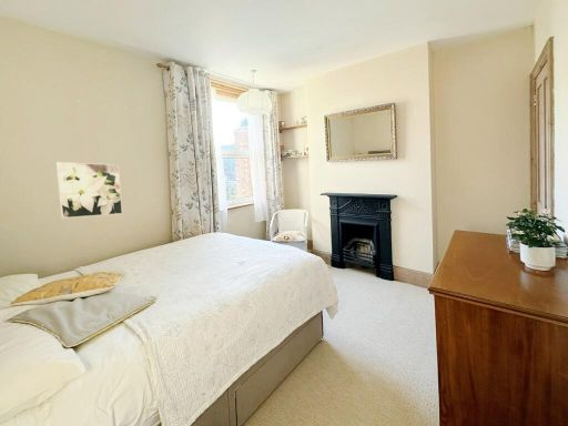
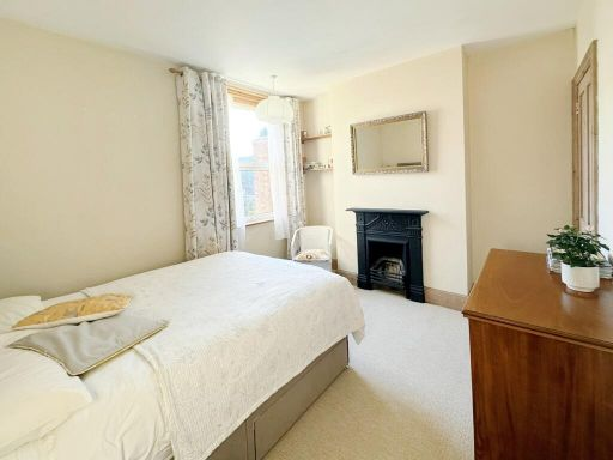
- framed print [55,161,123,220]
